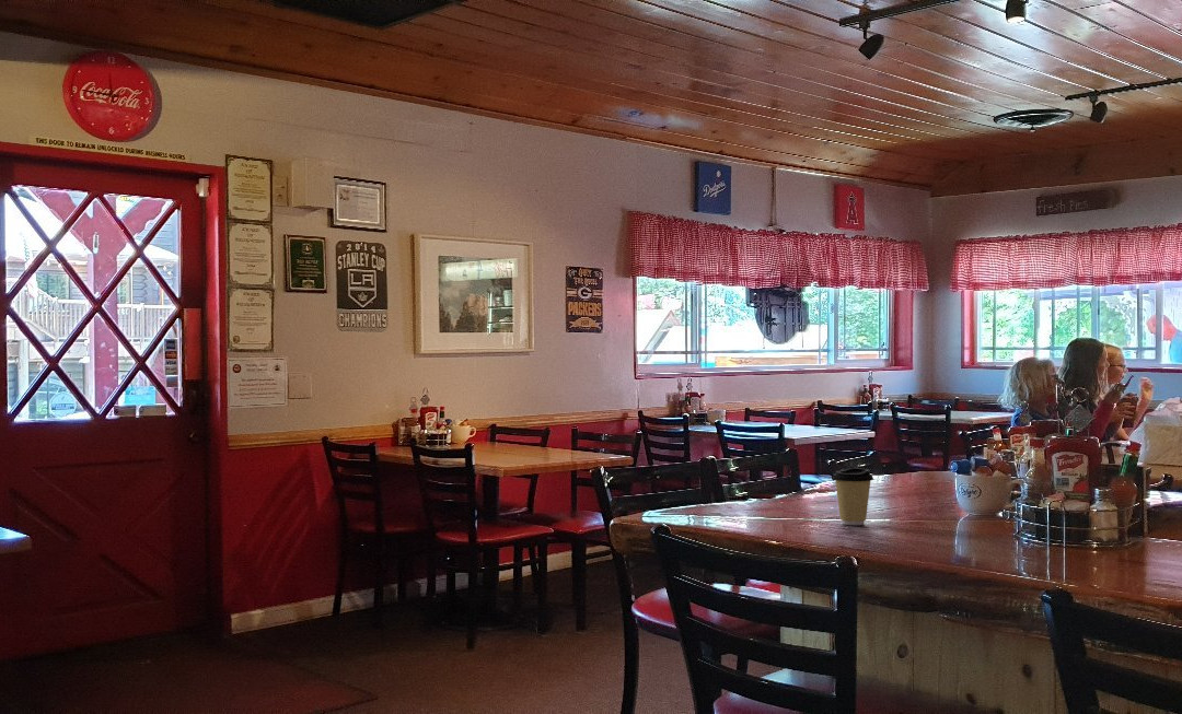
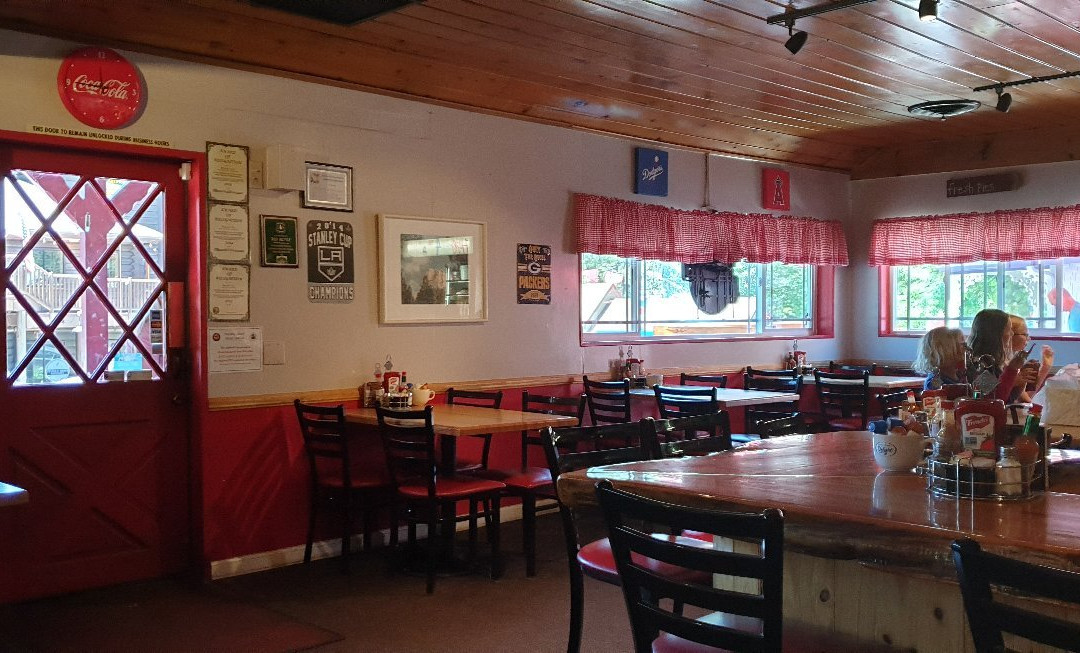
- coffee cup [831,467,874,526]
